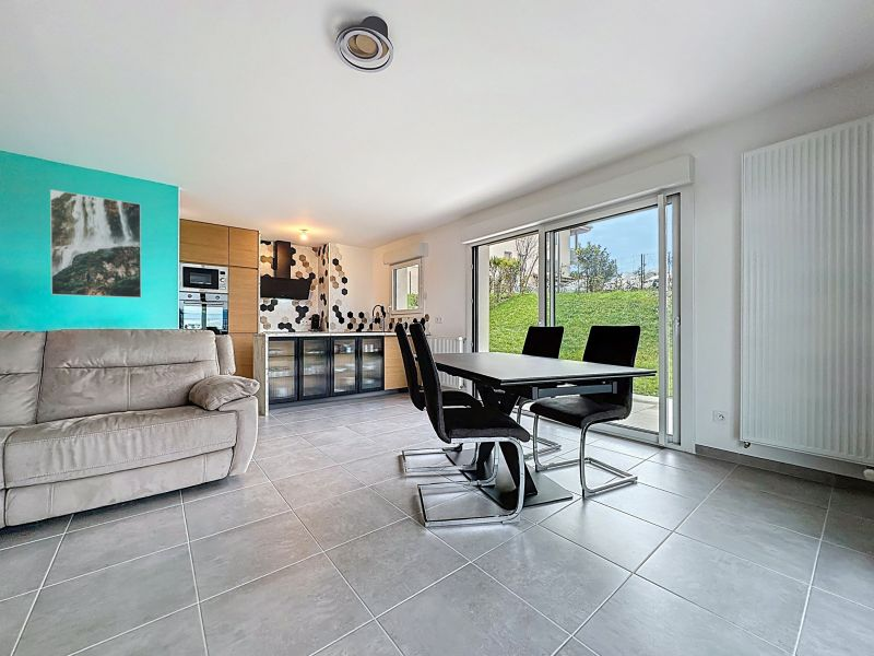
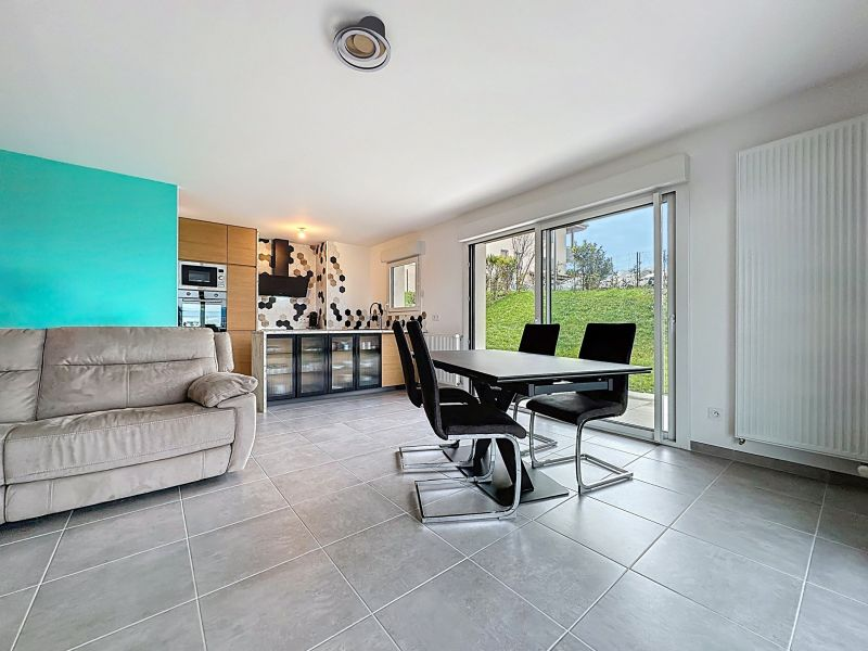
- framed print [49,188,142,298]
